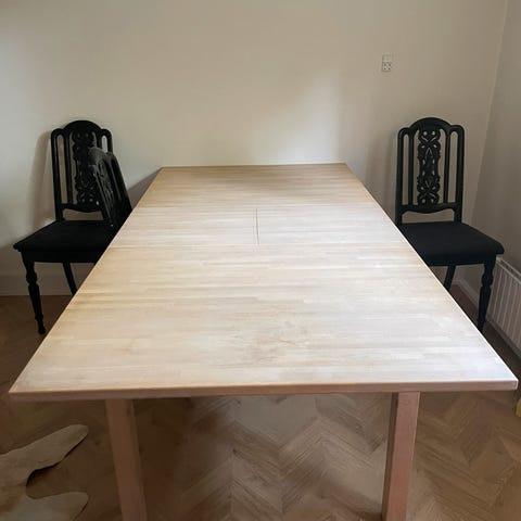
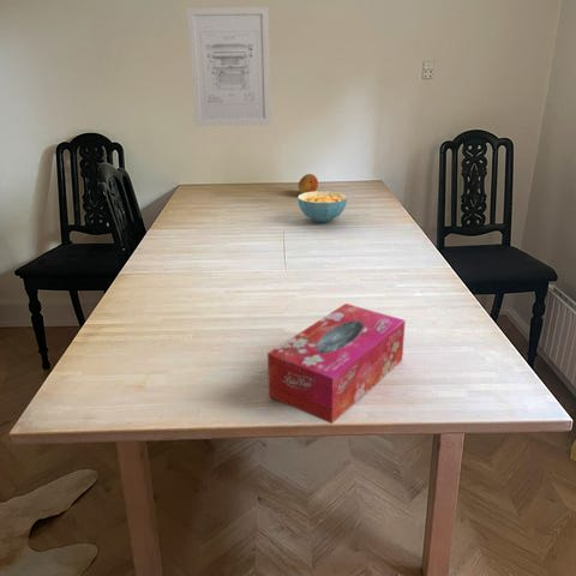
+ fruit [298,173,319,194]
+ cereal bowl [296,190,348,223]
+ wall art [186,6,272,127]
+ tissue box [266,302,407,425]
